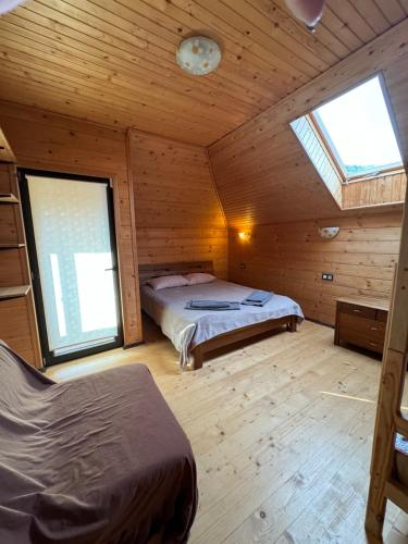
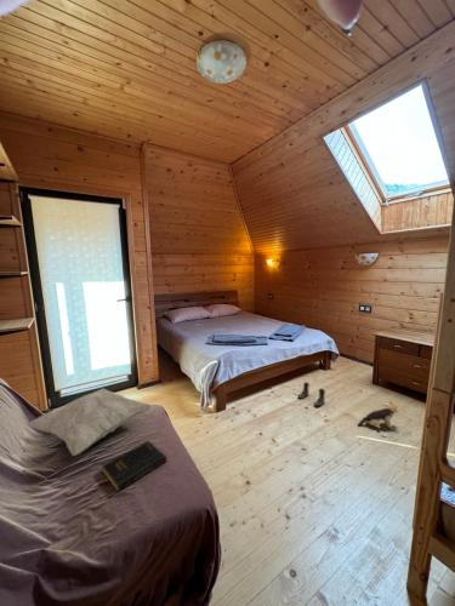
+ plush toy [357,400,400,430]
+ decorative pillow [25,387,153,457]
+ boots [297,381,326,407]
+ book [101,440,167,493]
